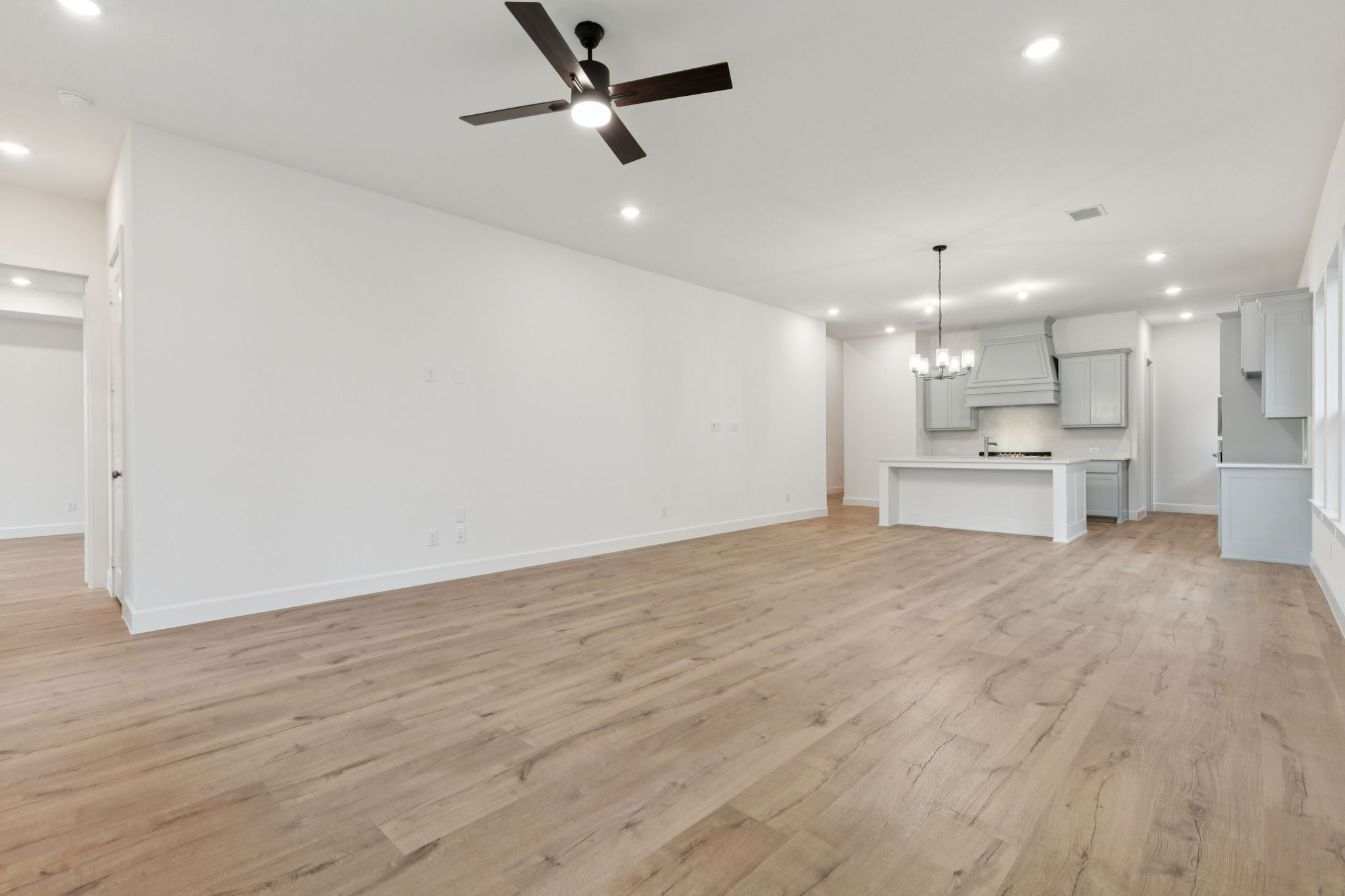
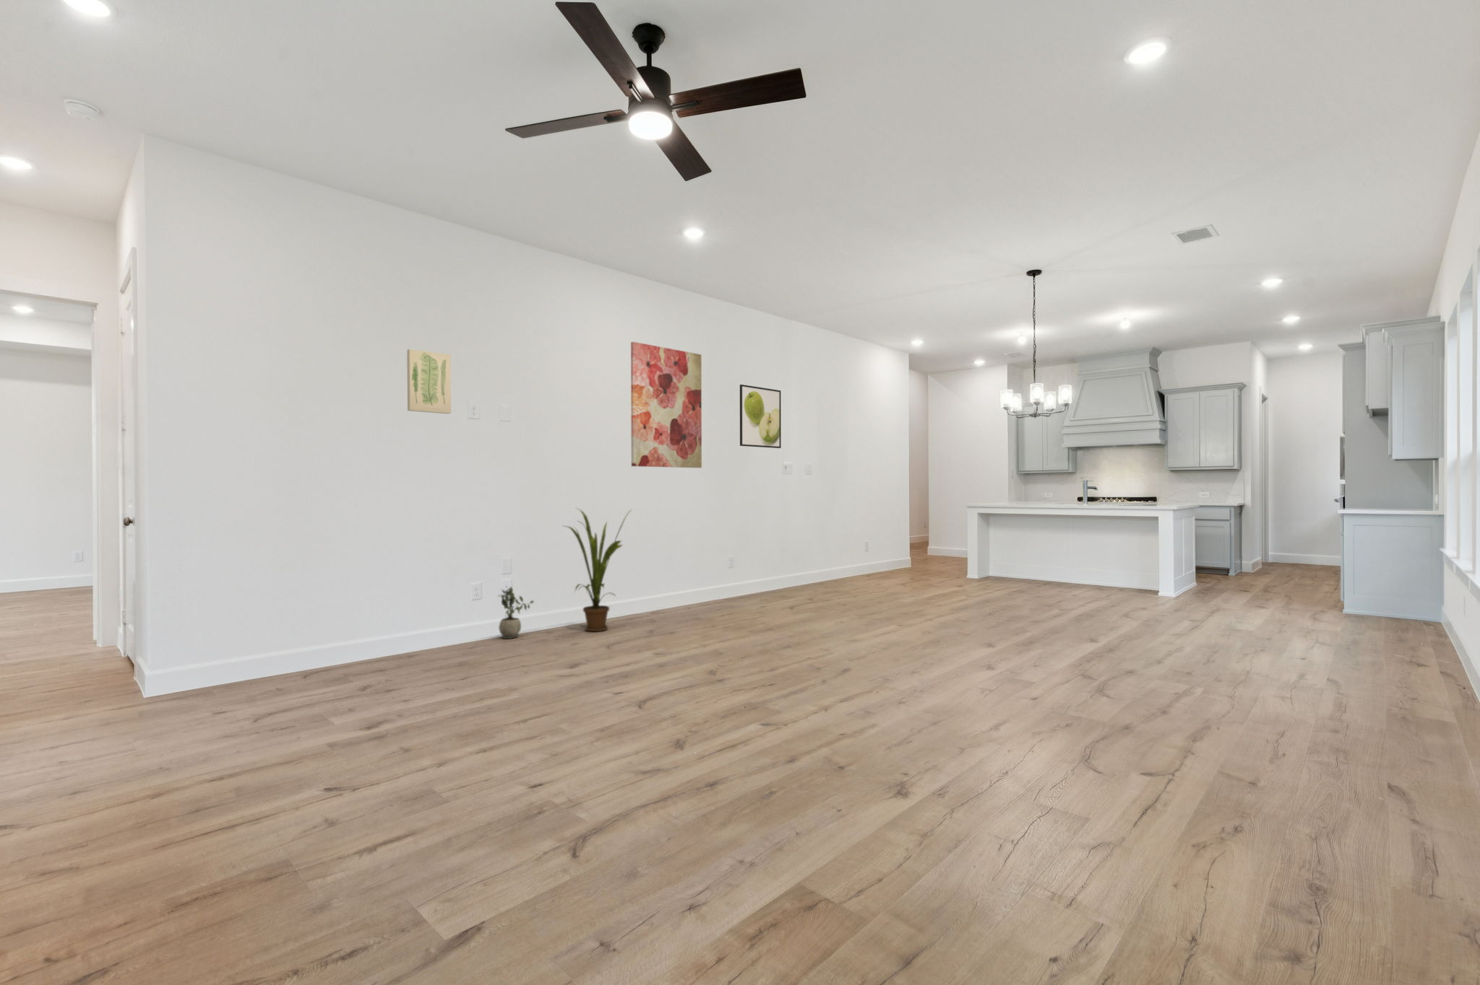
+ potted plant [497,586,535,640]
+ wall art [406,348,451,414]
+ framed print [739,384,782,449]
+ house plant [563,507,633,632]
+ wall art [631,341,702,468]
